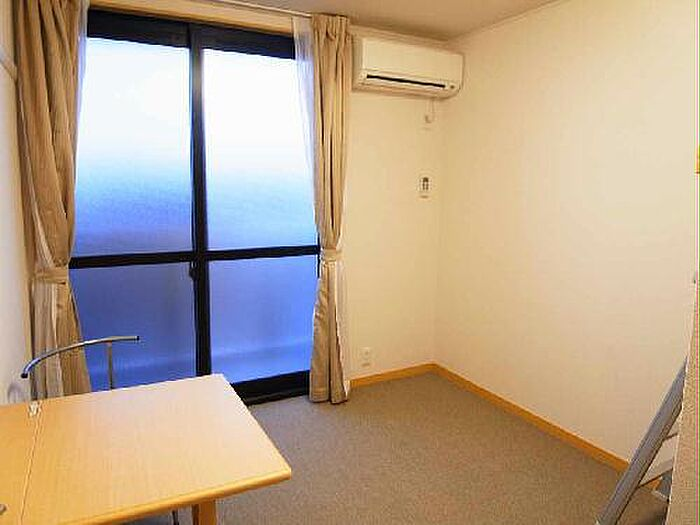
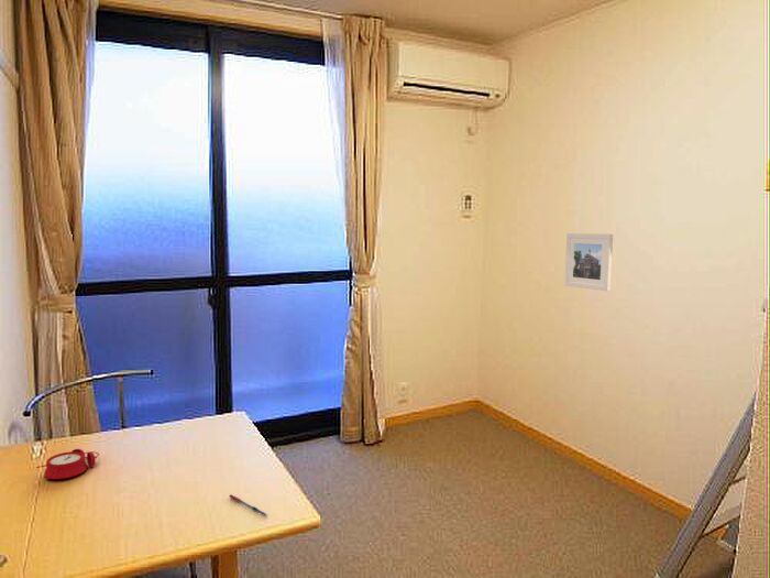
+ pen [229,493,268,517]
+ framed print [563,232,614,292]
+ alarm clock [35,448,100,481]
